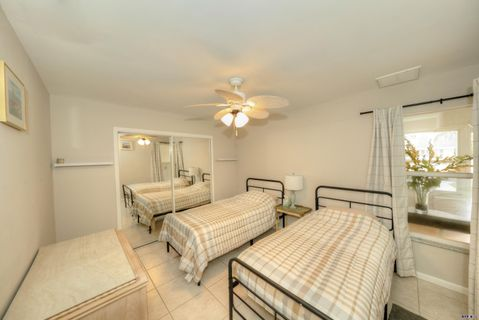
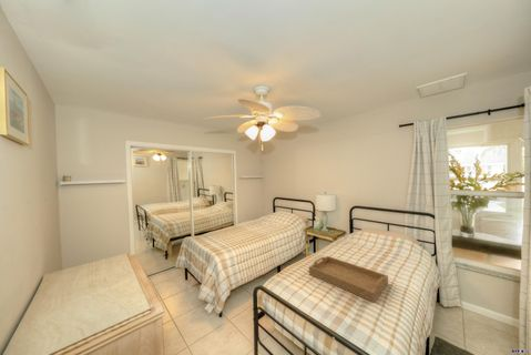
+ serving tray [308,255,389,304]
